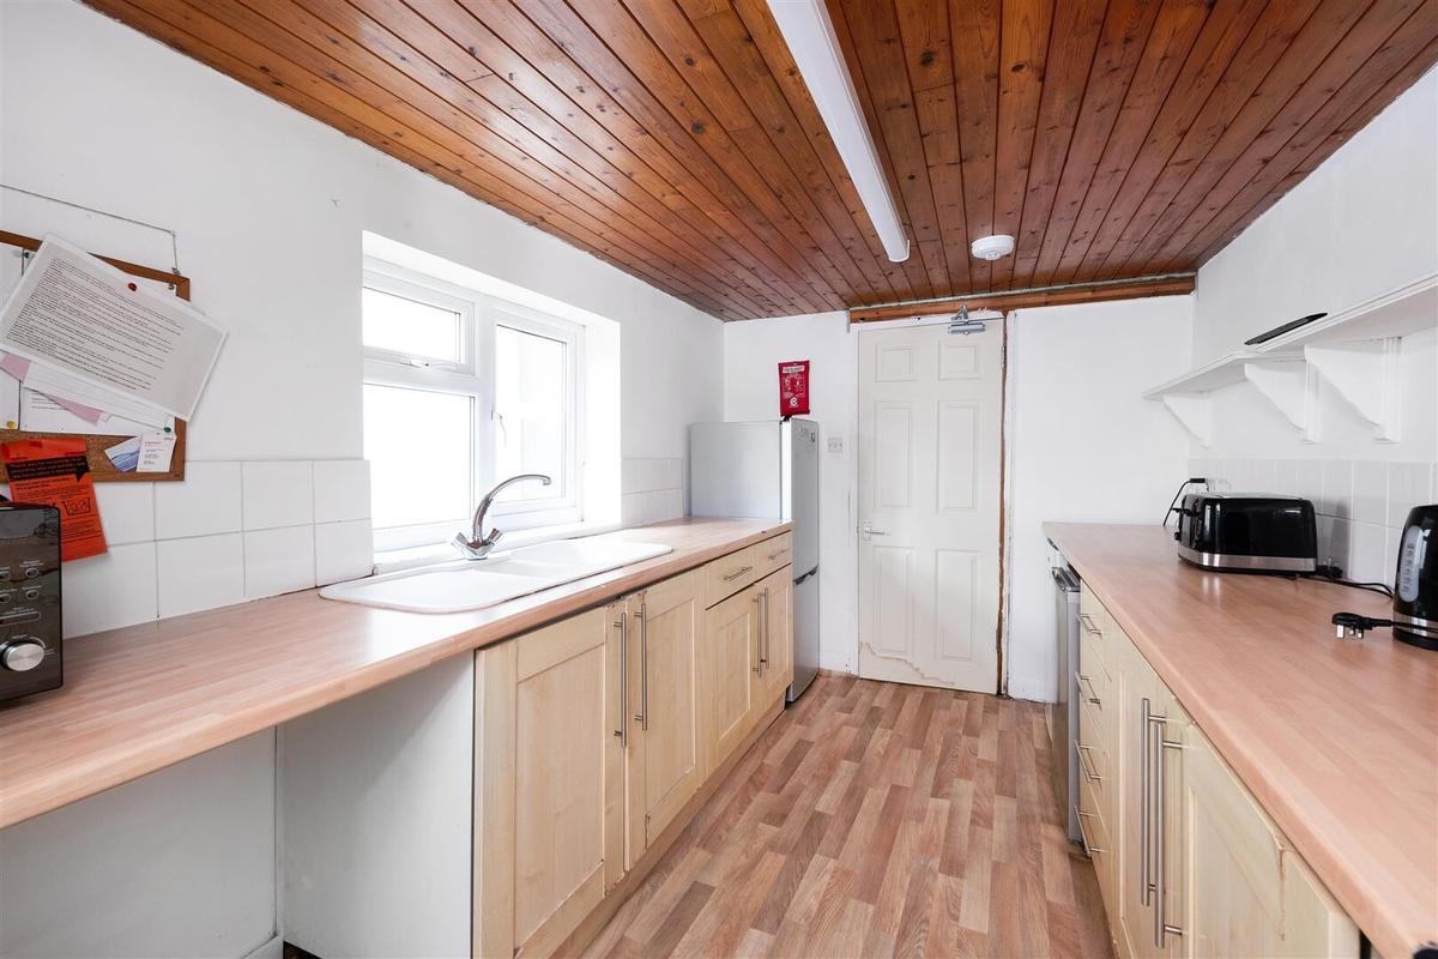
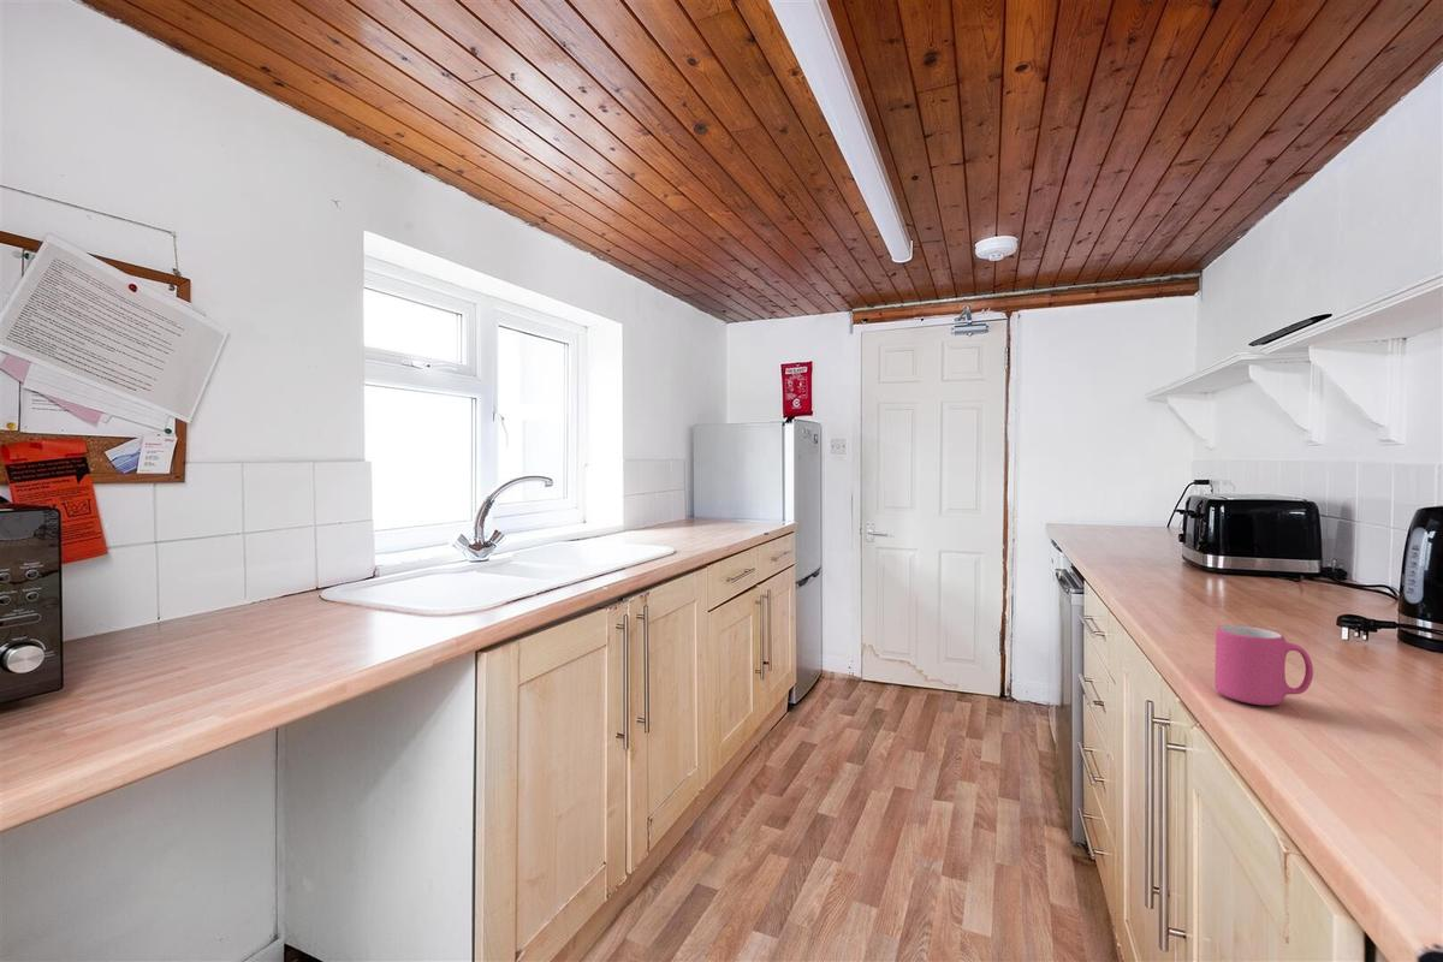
+ mug [1213,624,1314,707]
